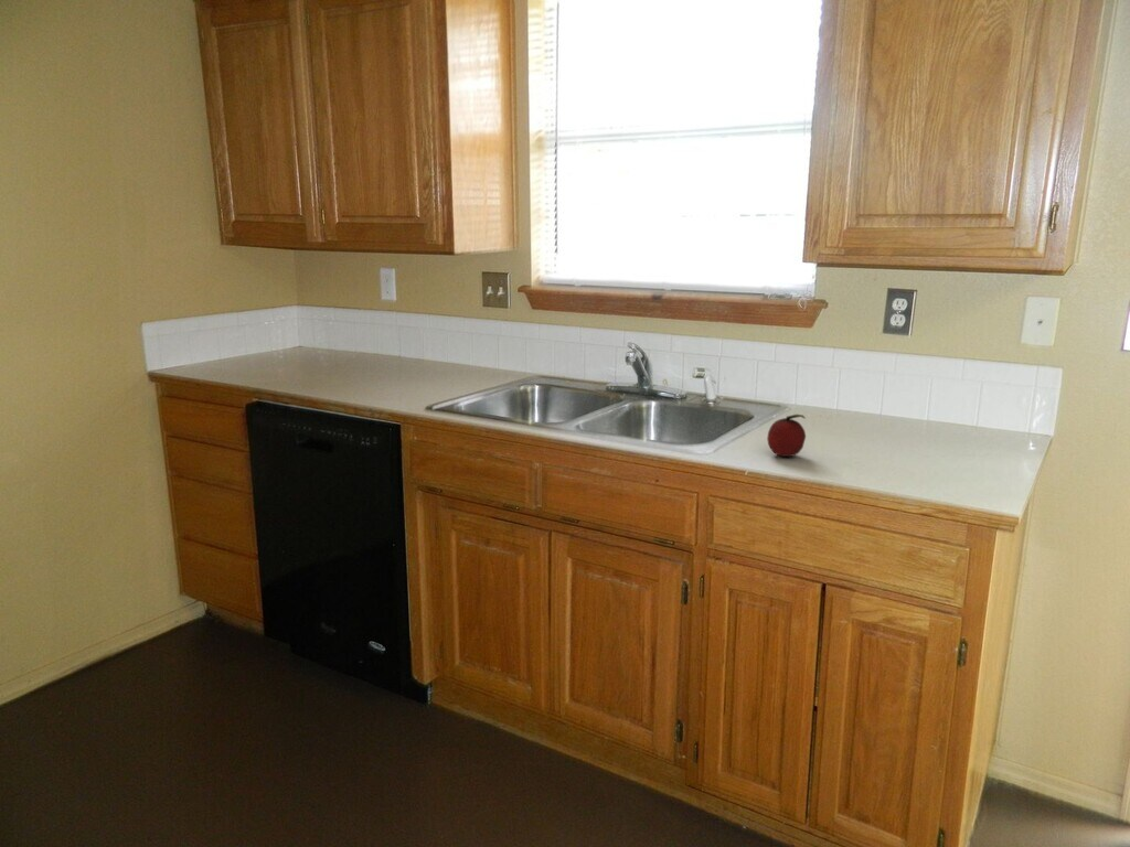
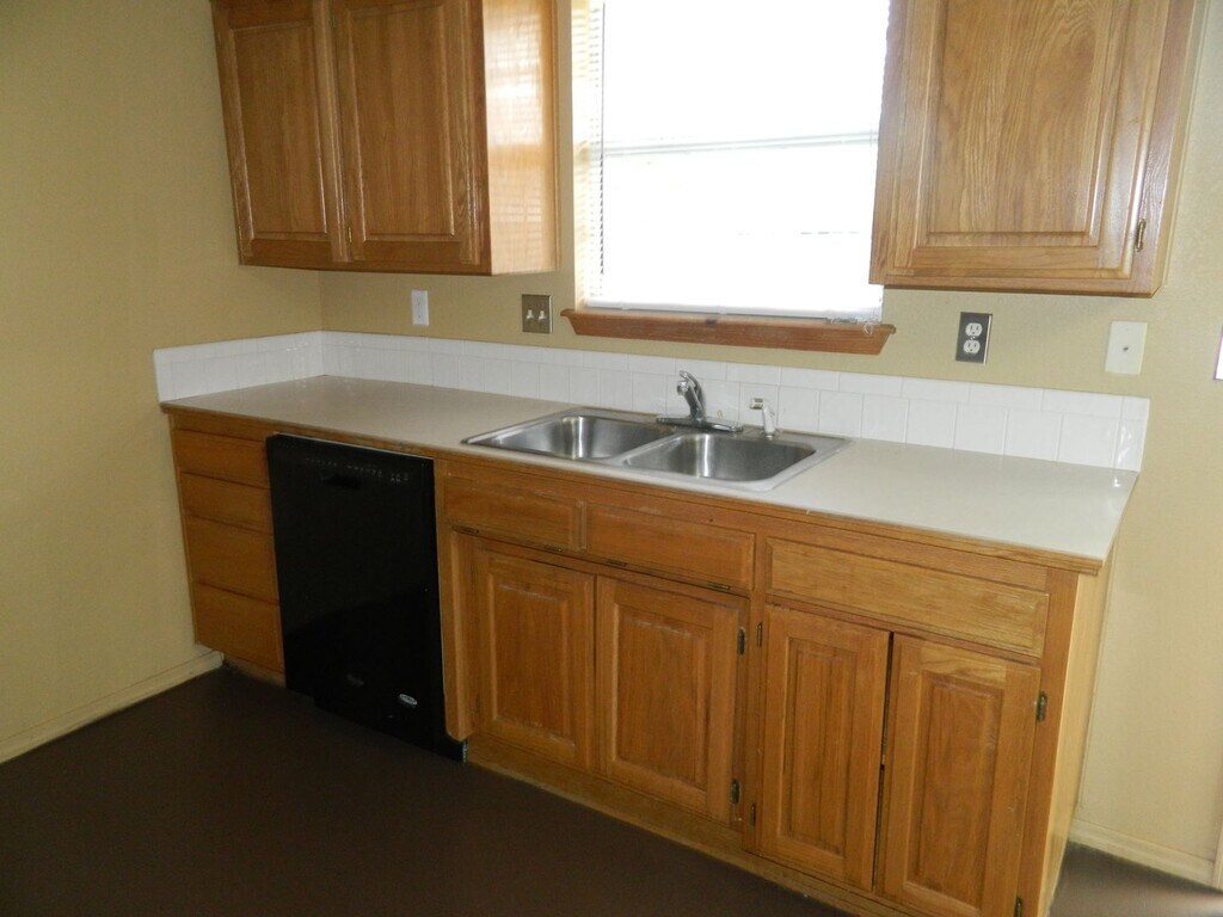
- fruit [766,414,807,458]
